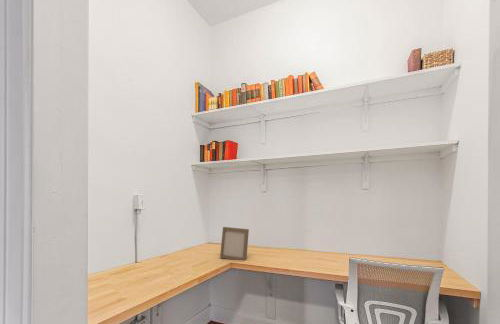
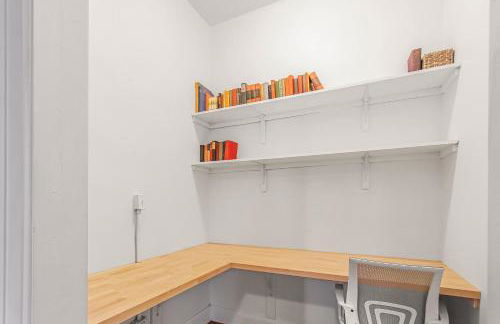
- photo frame [219,226,250,262]
